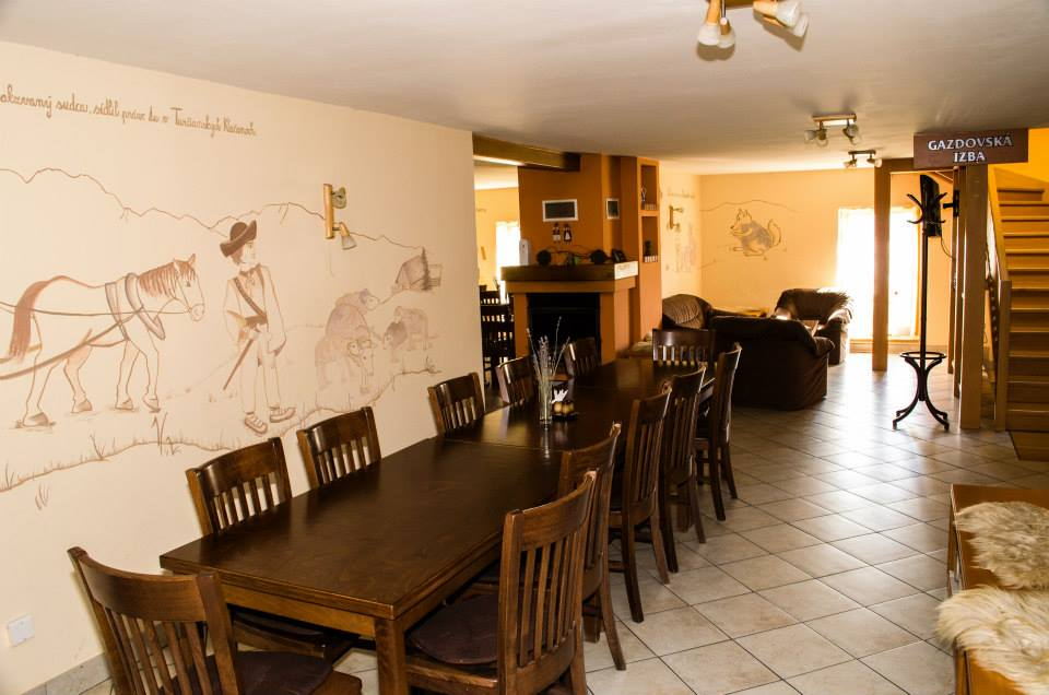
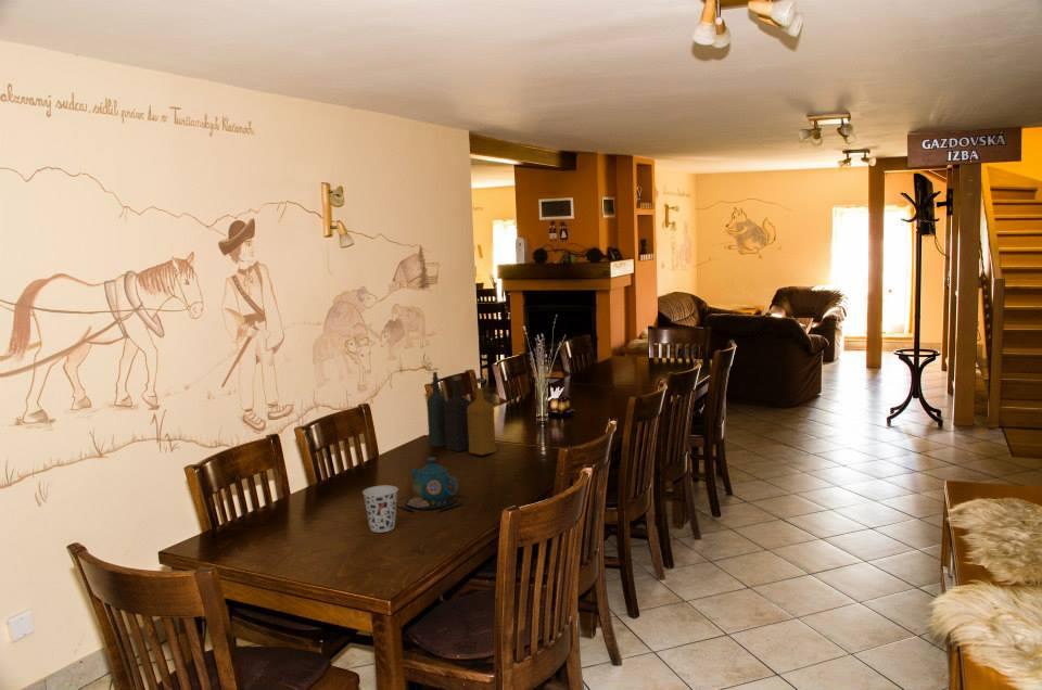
+ cup [361,485,399,534]
+ teapot [396,457,468,512]
+ bottle [425,371,497,457]
